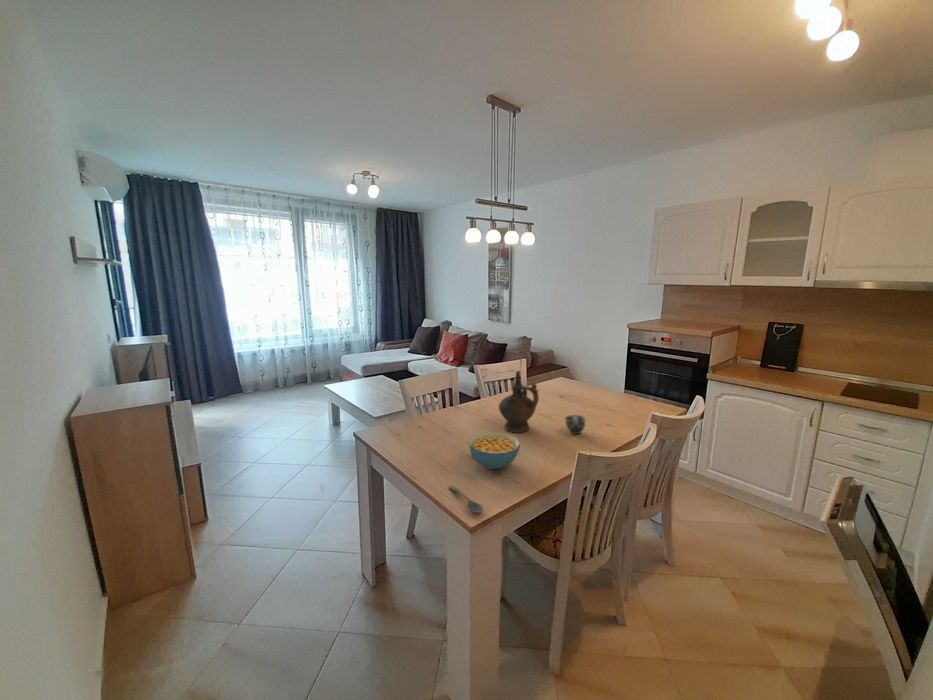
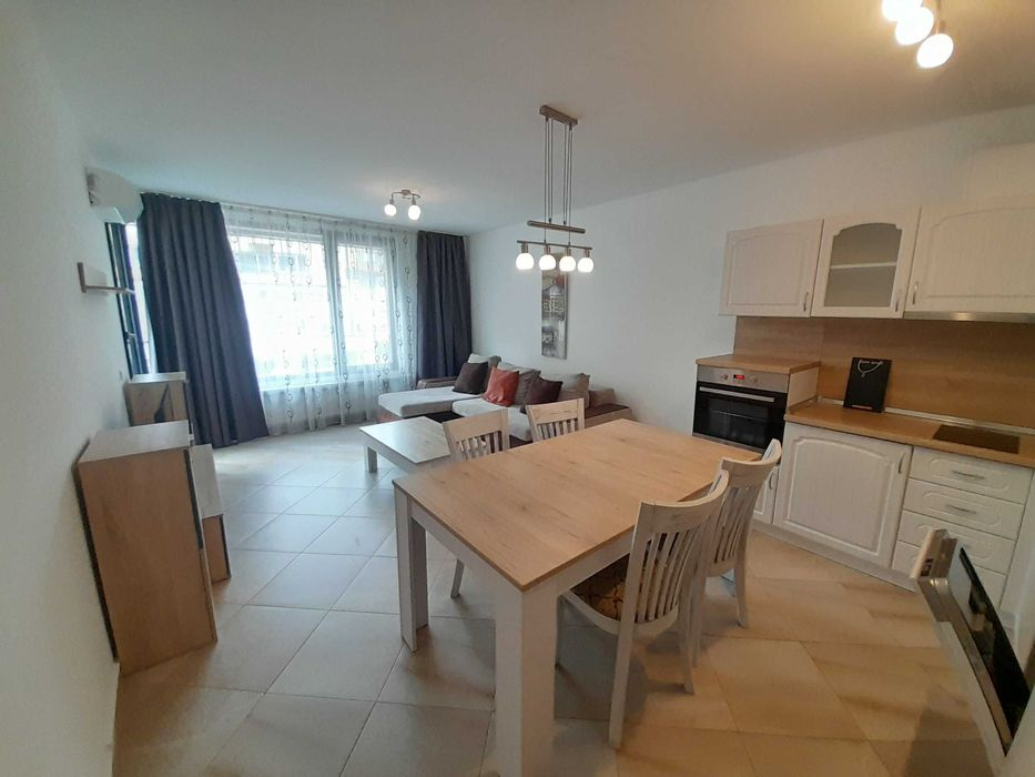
- cereal bowl [468,431,521,470]
- soupspoon [448,485,484,515]
- cup [564,414,587,435]
- ceremonial vessel [498,370,540,433]
